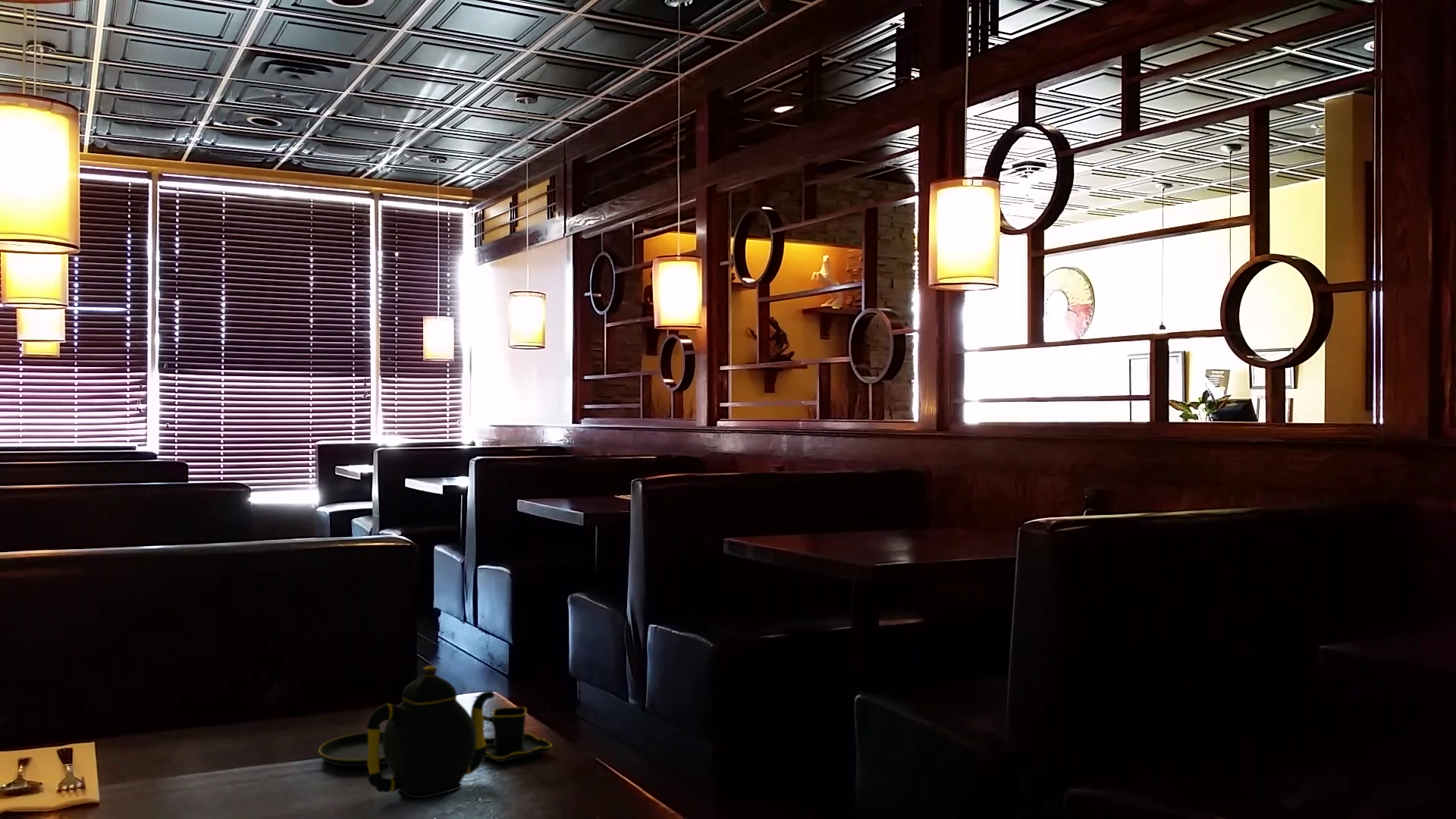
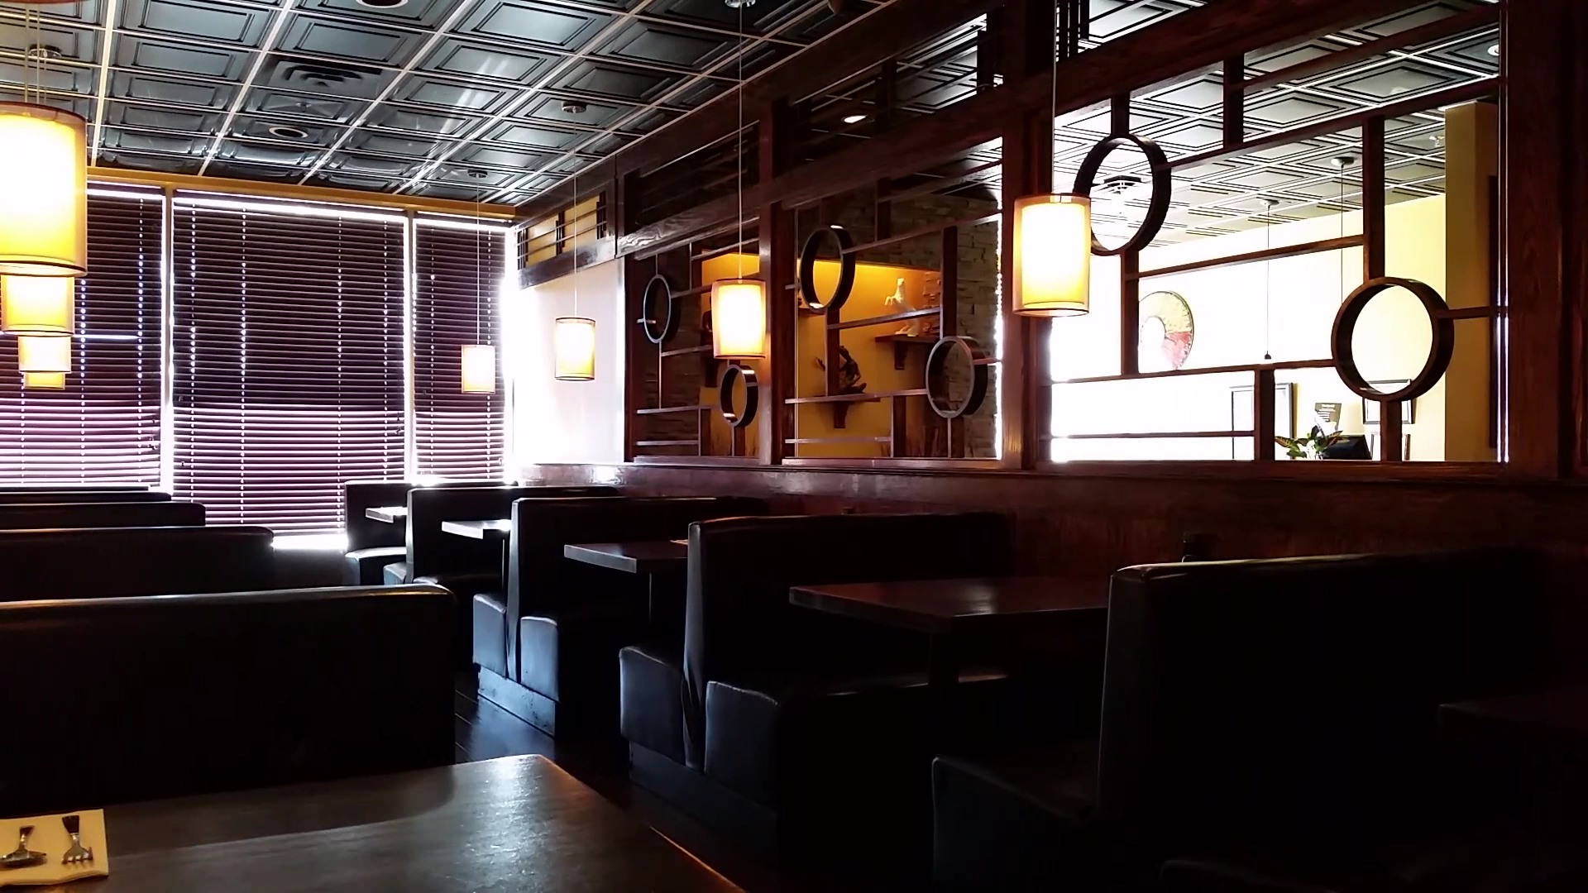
- teapot [318,665,553,799]
